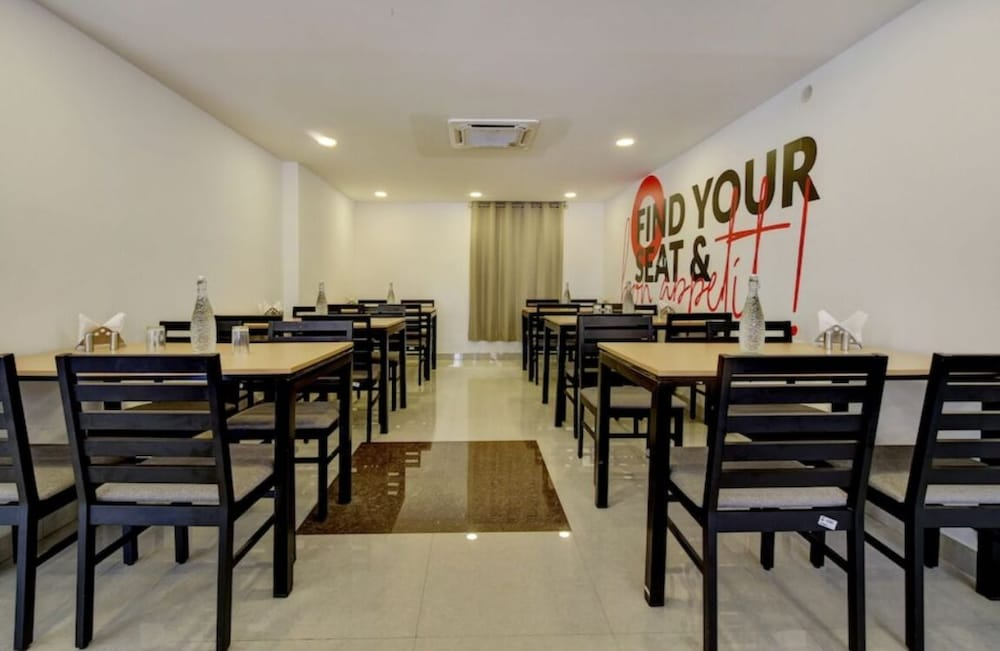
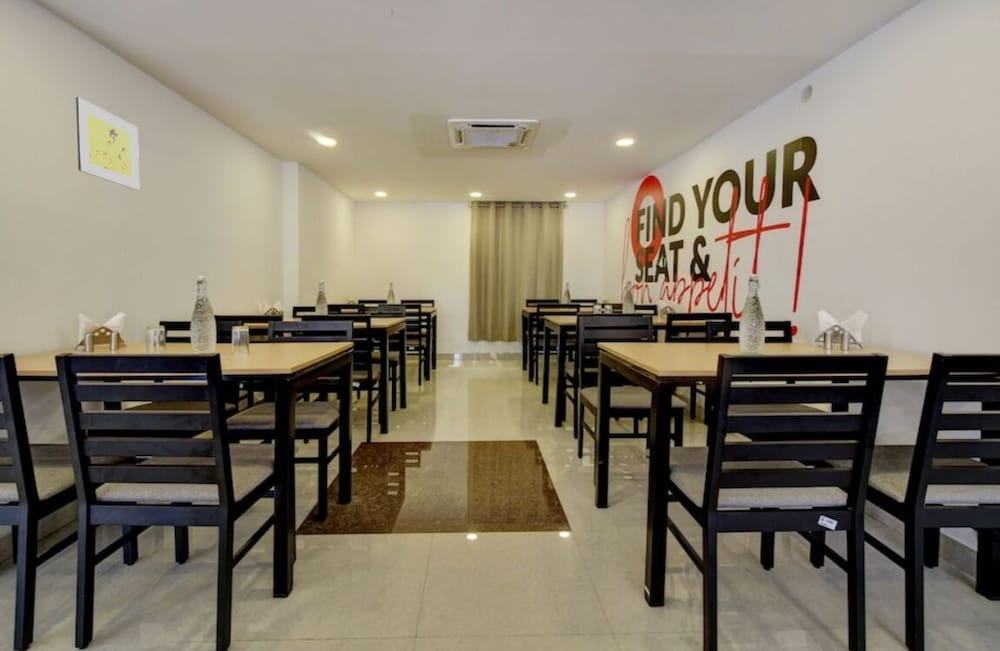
+ wall art [75,96,140,191]
